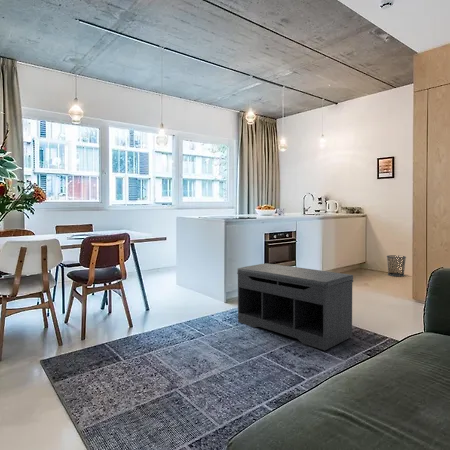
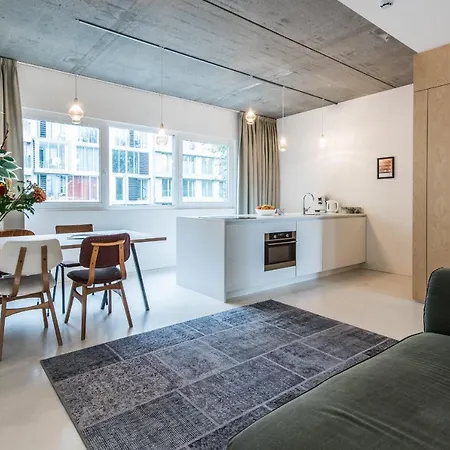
- waste bin [386,254,407,278]
- bench [236,262,354,351]
